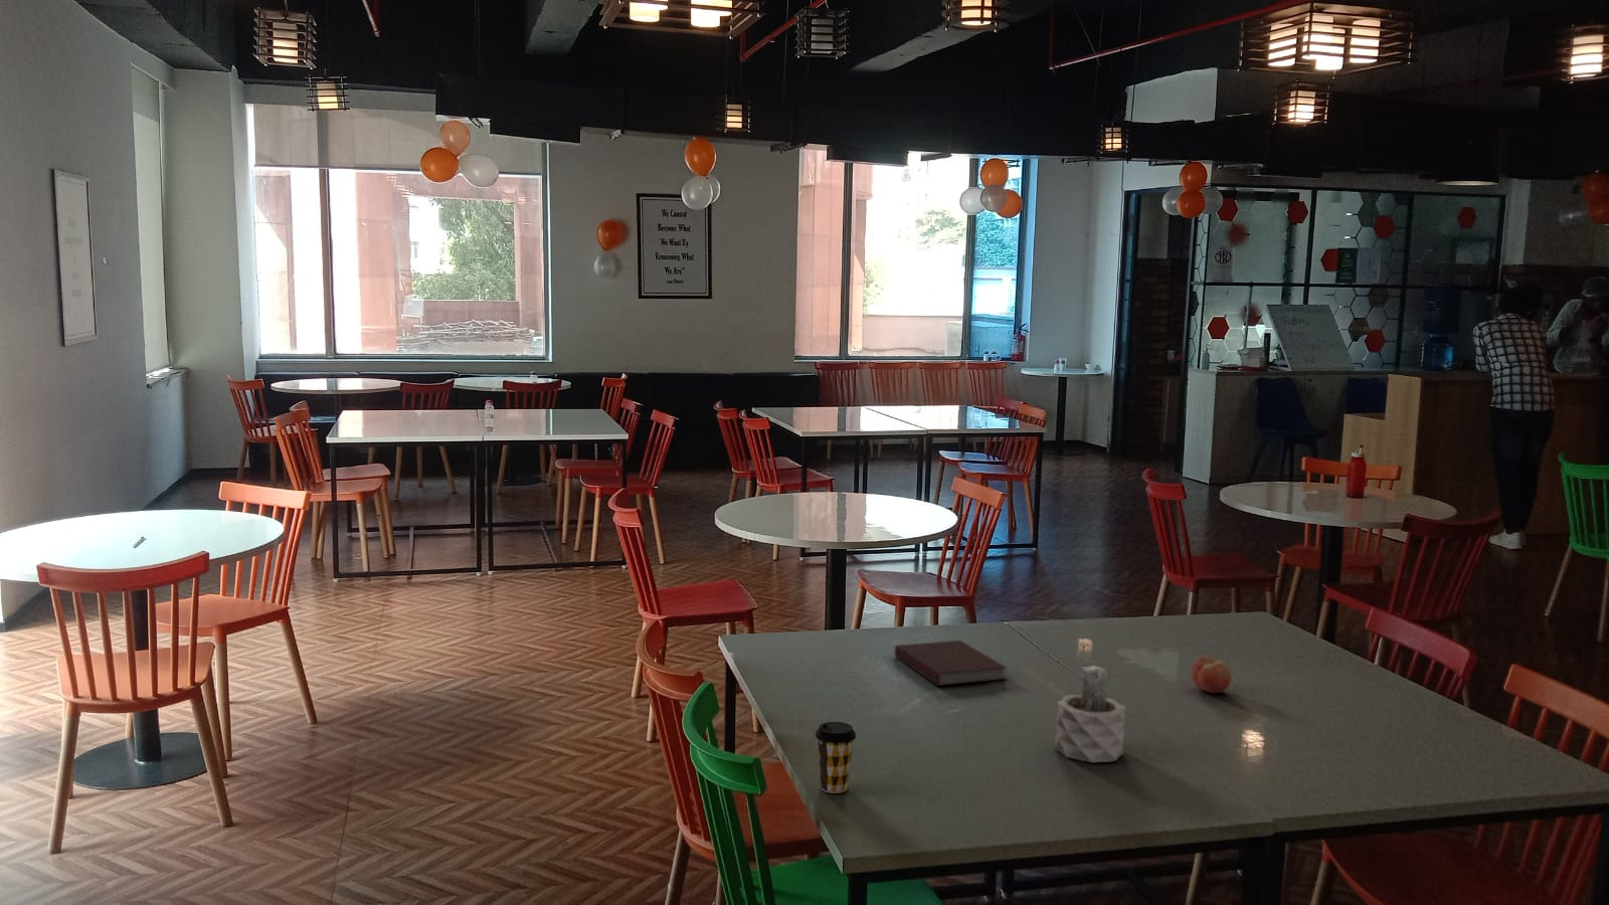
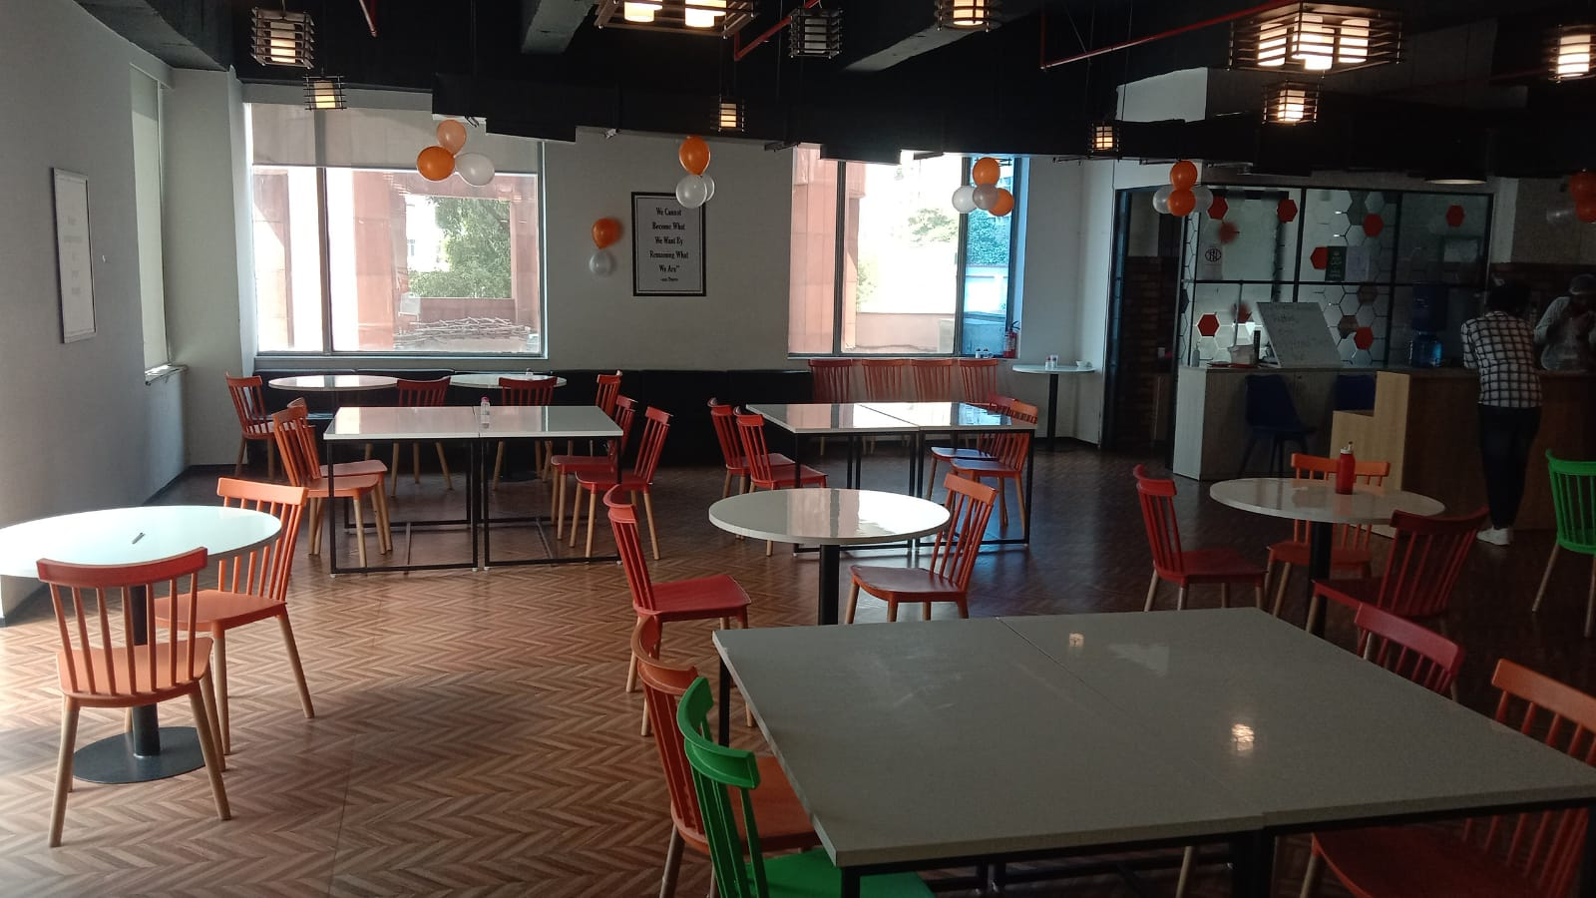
- notebook [894,640,1008,687]
- coffee cup [814,720,856,794]
- fruit [1190,656,1233,694]
- succulent plant [1054,665,1126,764]
